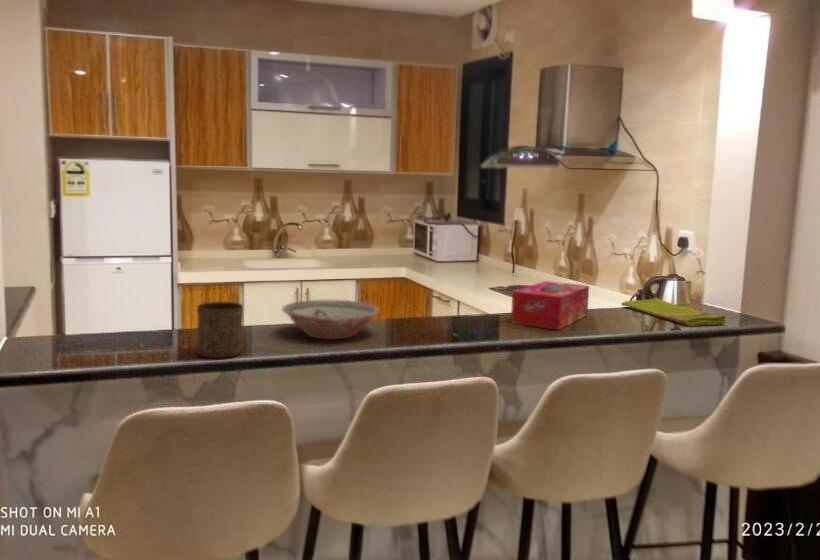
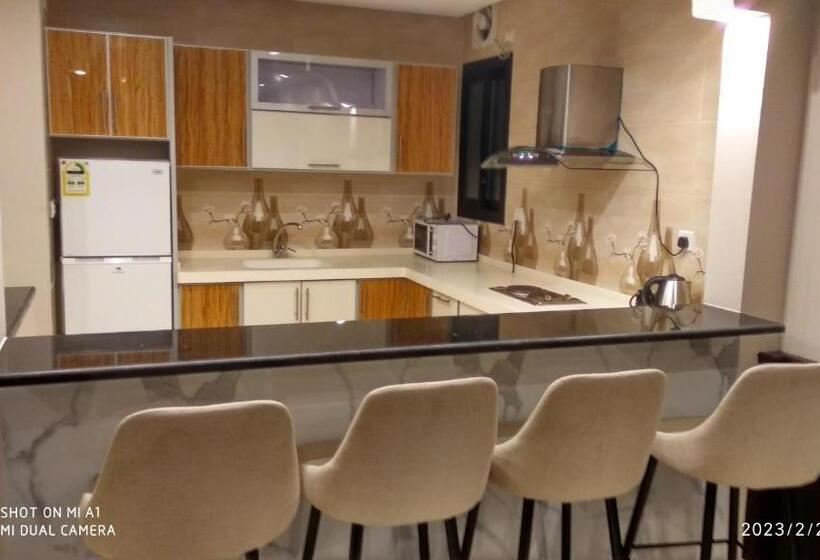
- cup [196,301,244,359]
- dish towel [620,296,727,327]
- tissue box [510,280,590,331]
- bowl [281,299,381,340]
